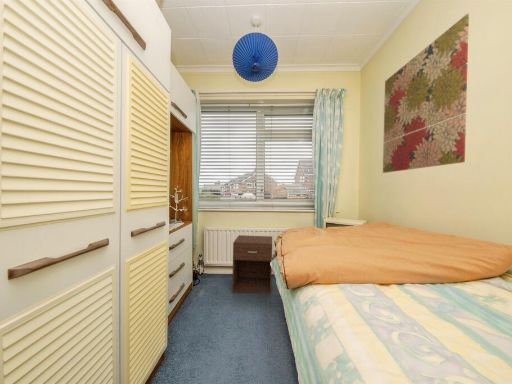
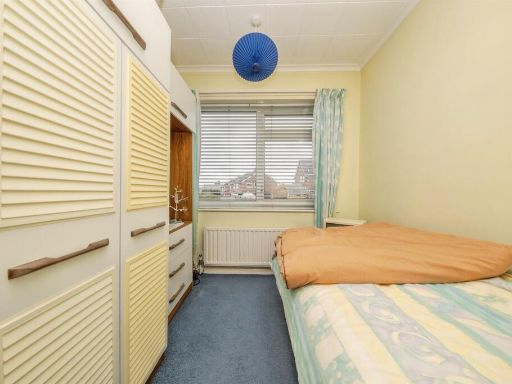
- wall art [382,13,470,174]
- nightstand [231,234,273,294]
